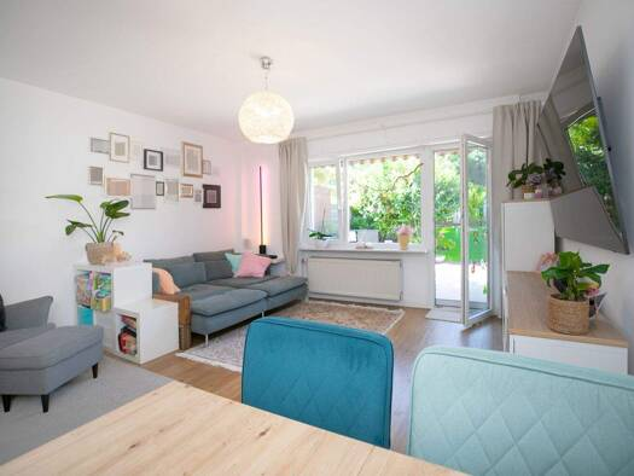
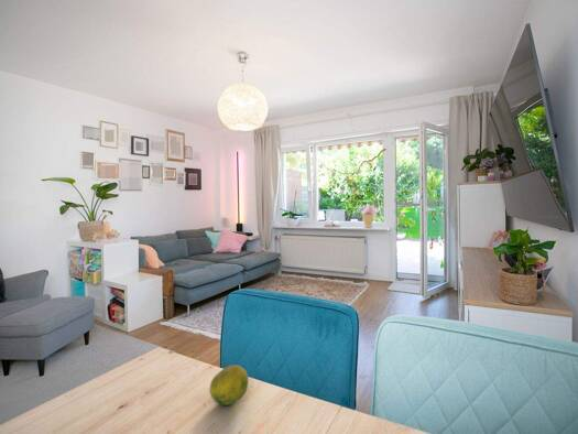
+ fruit [209,364,249,406]
